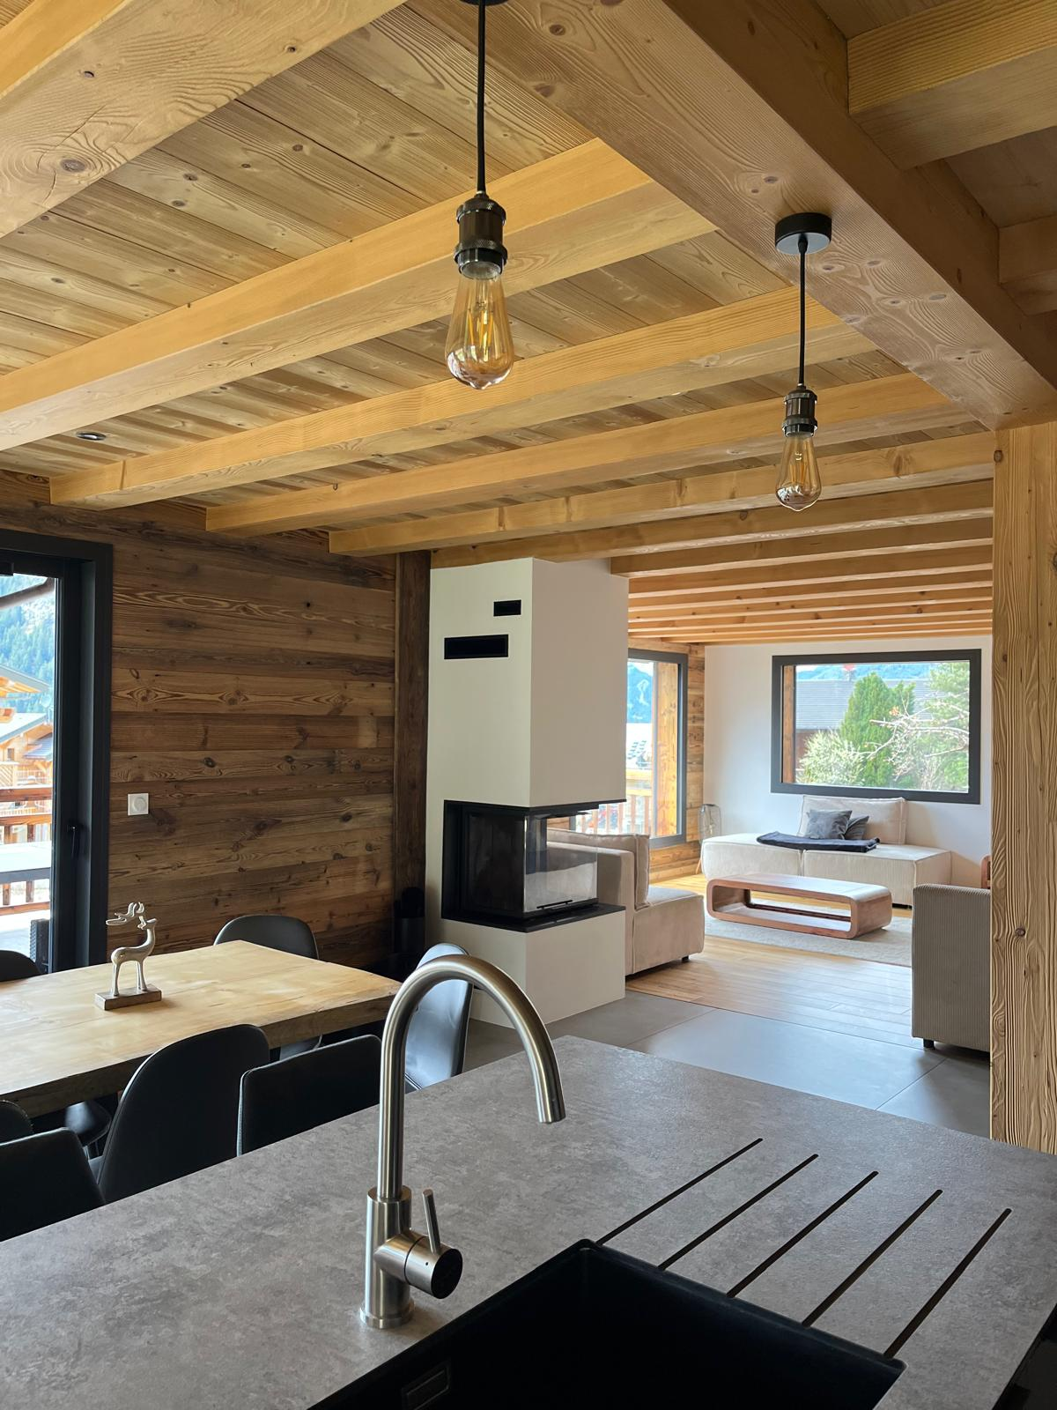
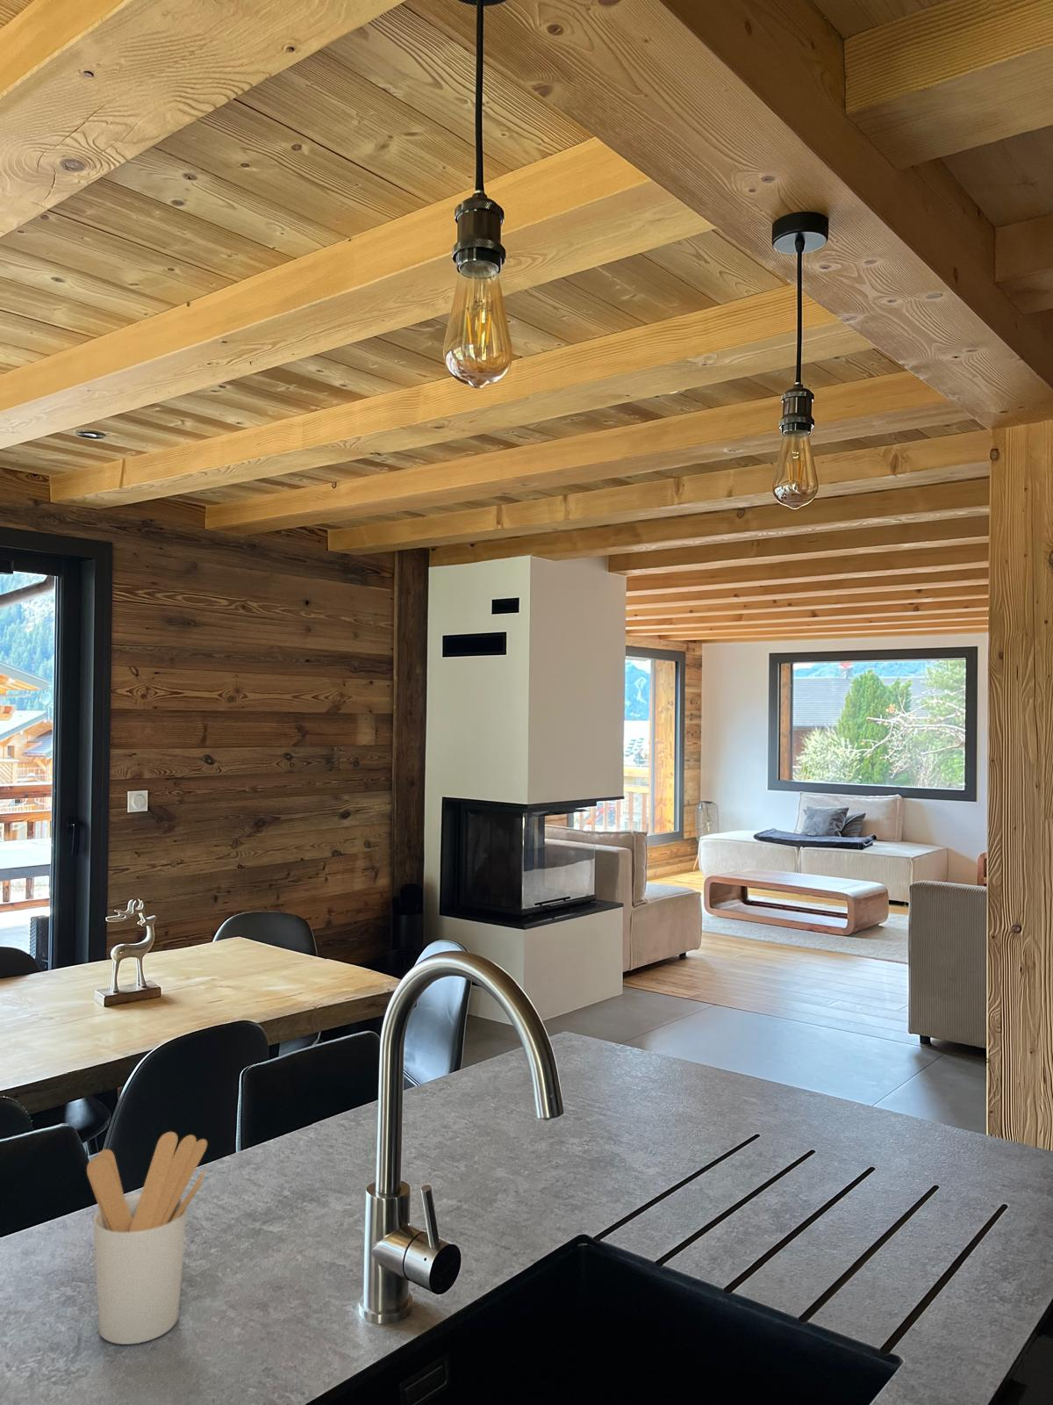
+ utensil holder [86,1131,208,1345]
